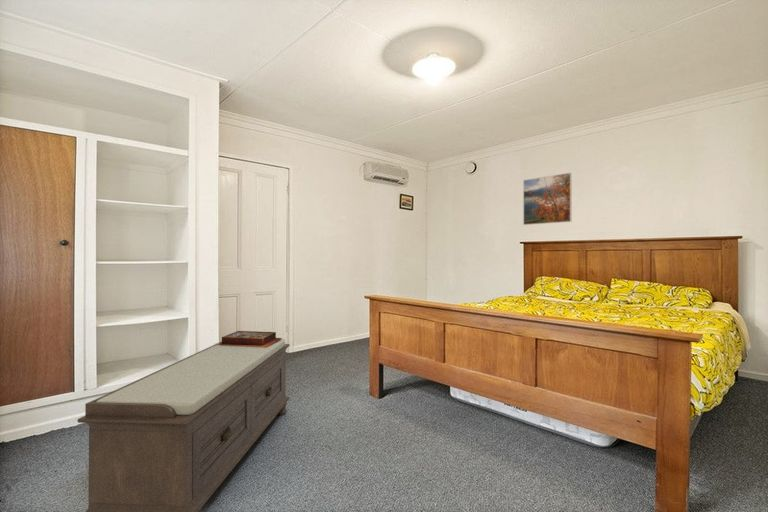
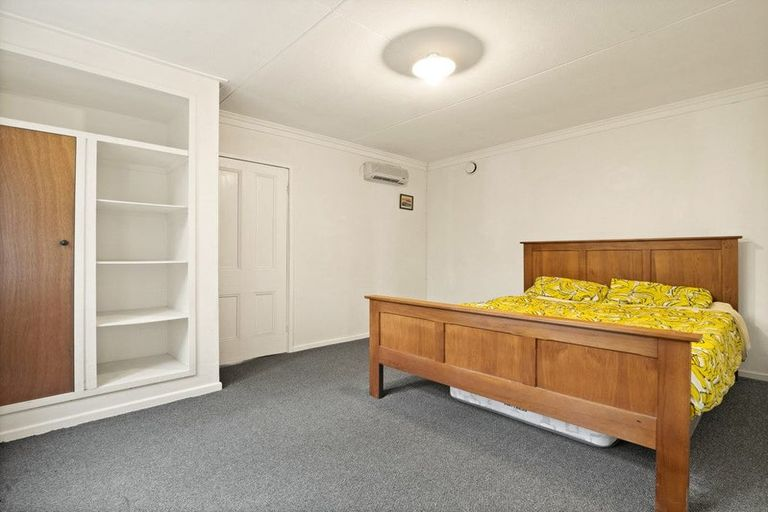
- decorative box [214,330,283,347]
- bench [76,338,291,512]
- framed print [522,172,573,226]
